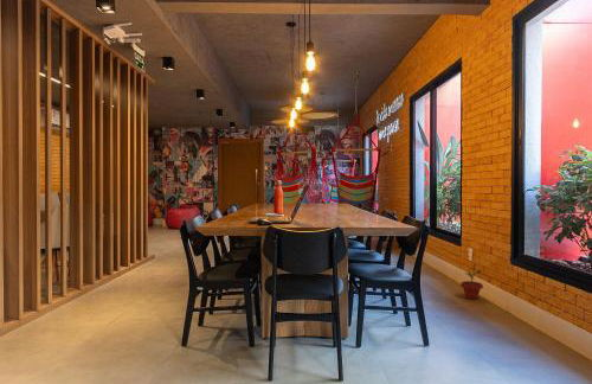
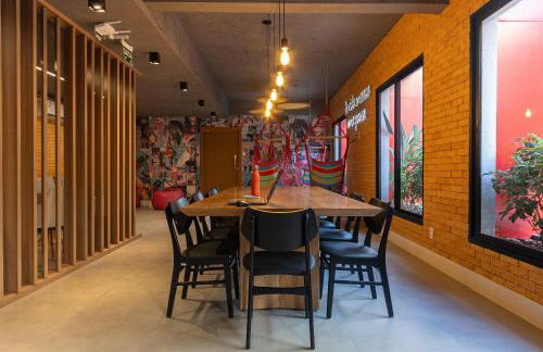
- potted plant [459,264,484,300]
